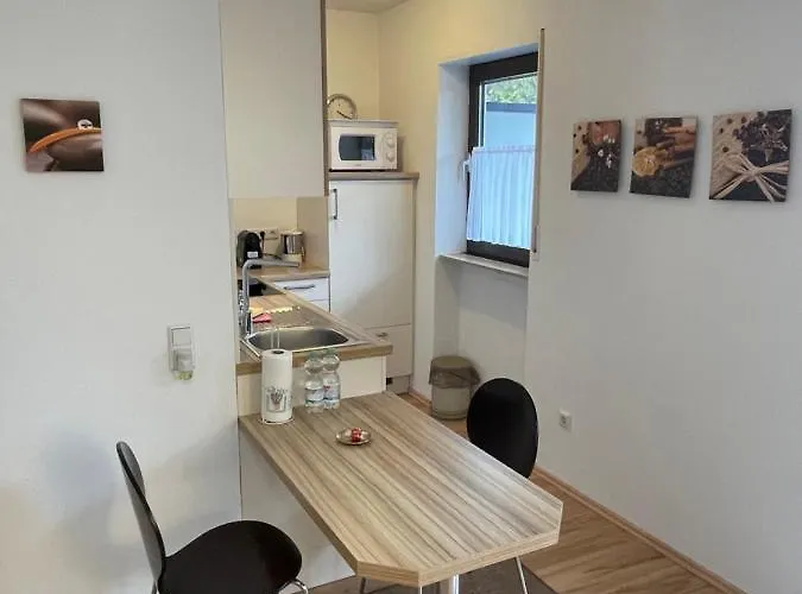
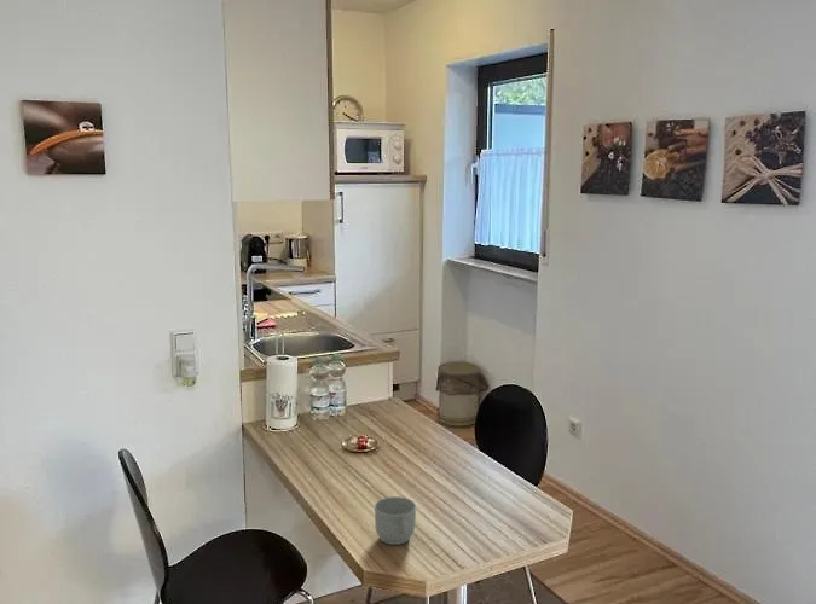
+ mug [374,495,417,546]
